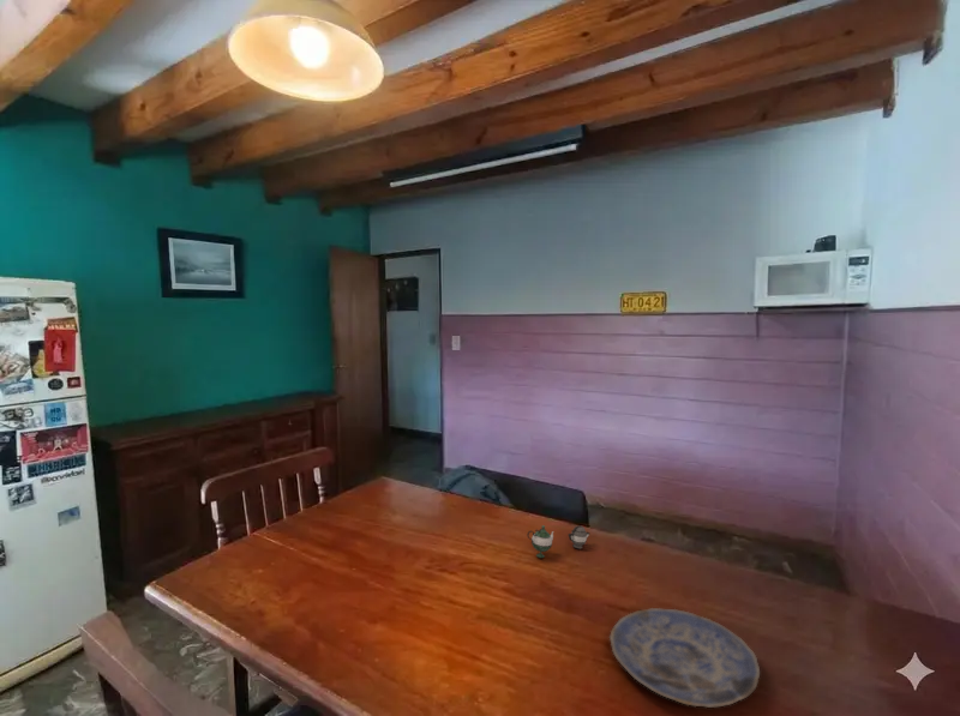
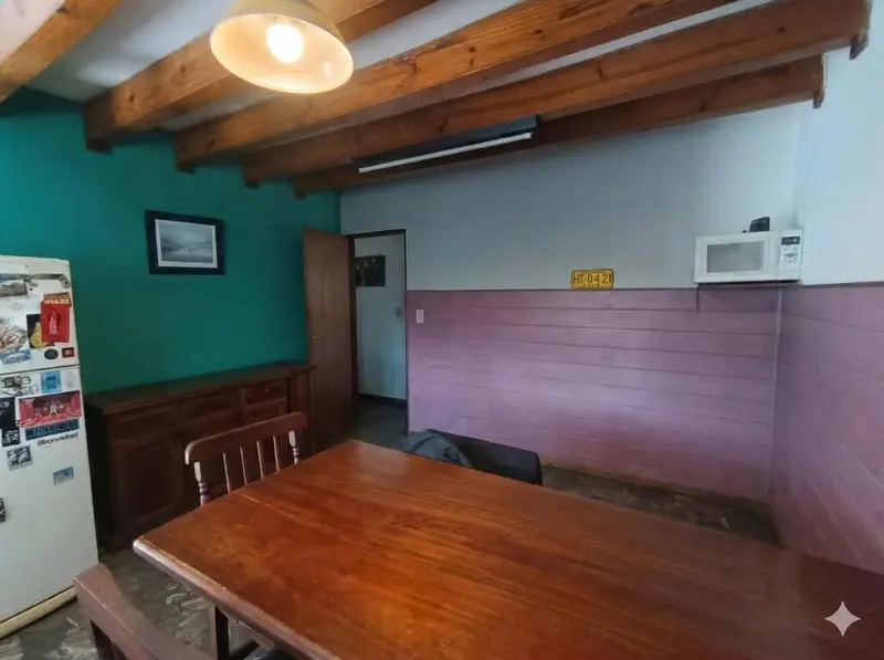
- plate [608,607,761,709]
- teapot [526,524,590,559]
